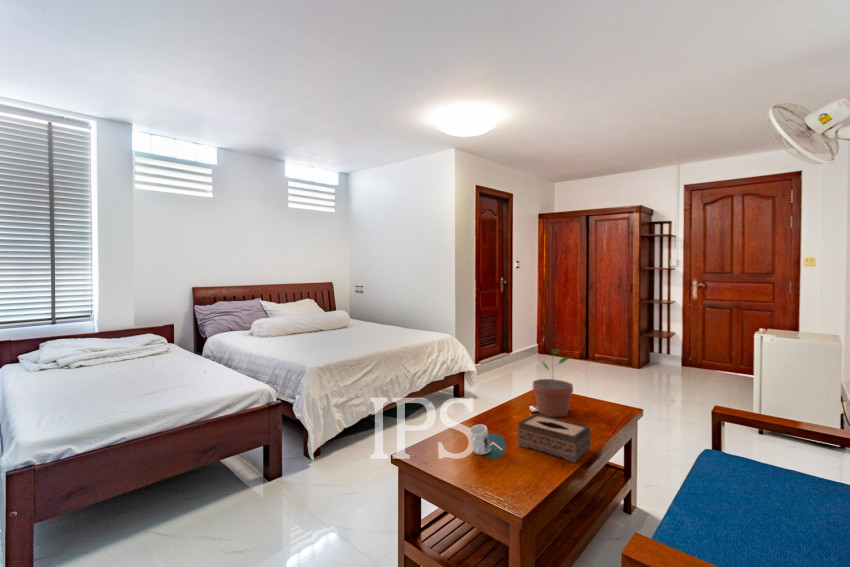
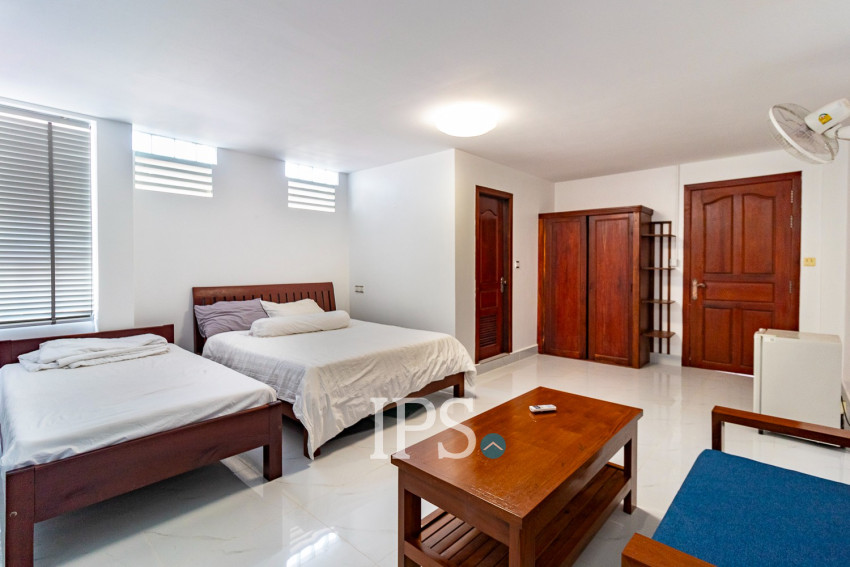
- mug [468,423,492,456]
- potted plant [532,349,574,418]
- tissue box [517,413,592,463]
